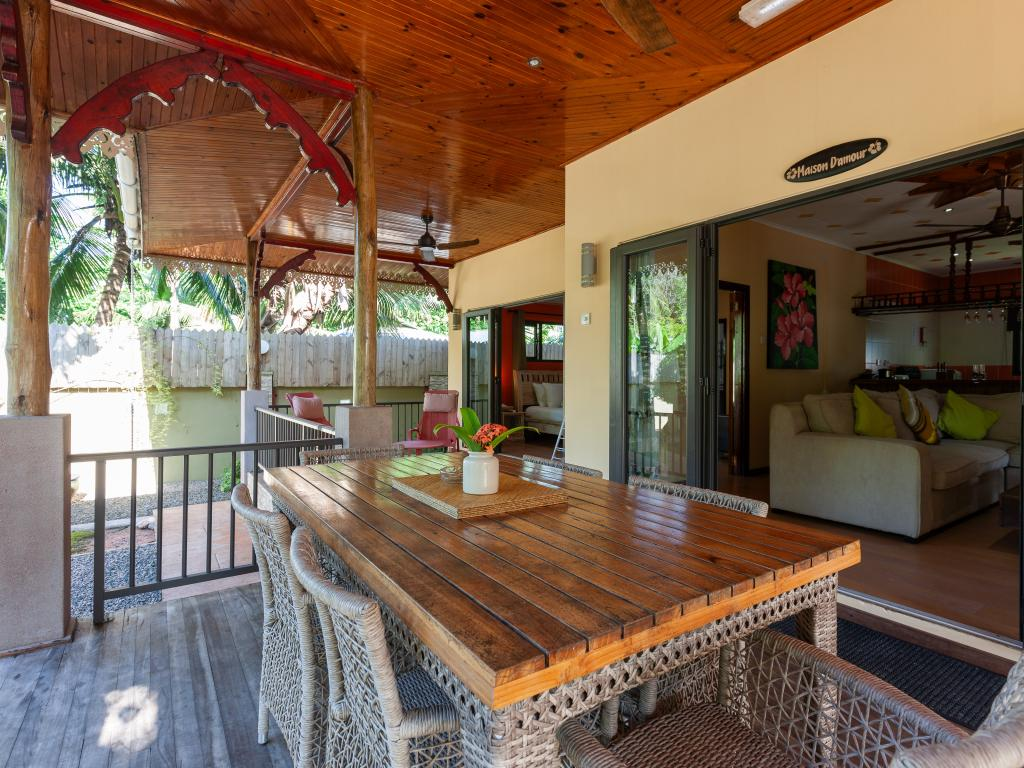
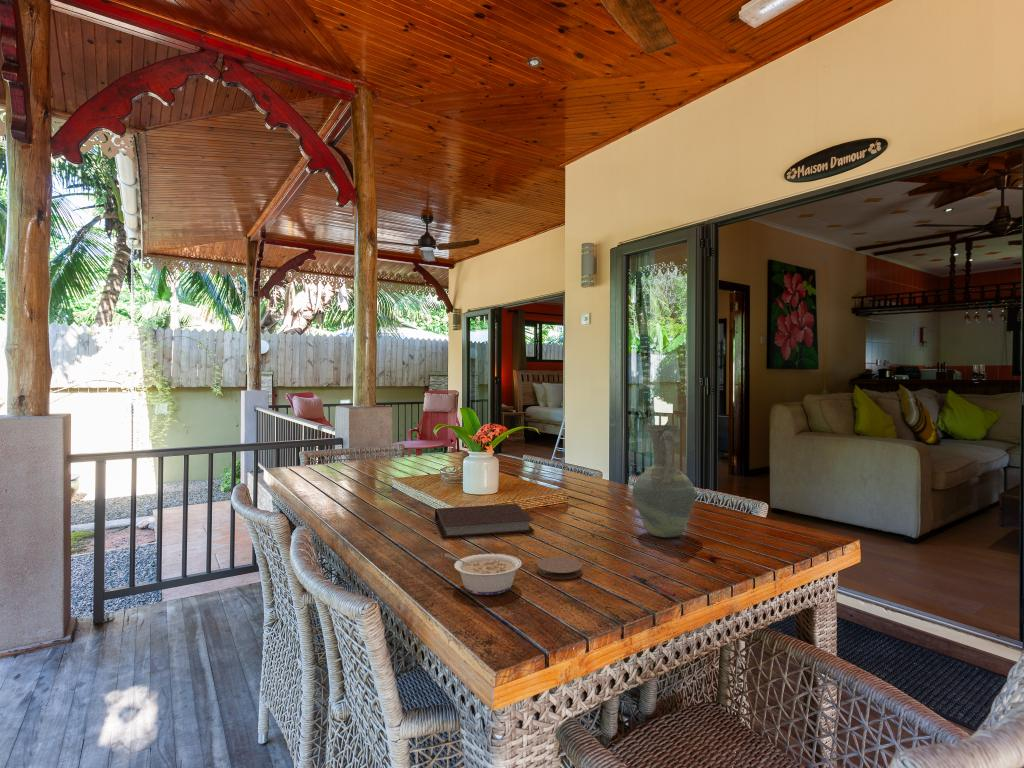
+ pitcher [632,424,697,538]
+ coaster [536,556,583,580]
+ pen [629,573,677,597]
+ notebook [434,503,535,539]
+ legume [444,552,523,596]
